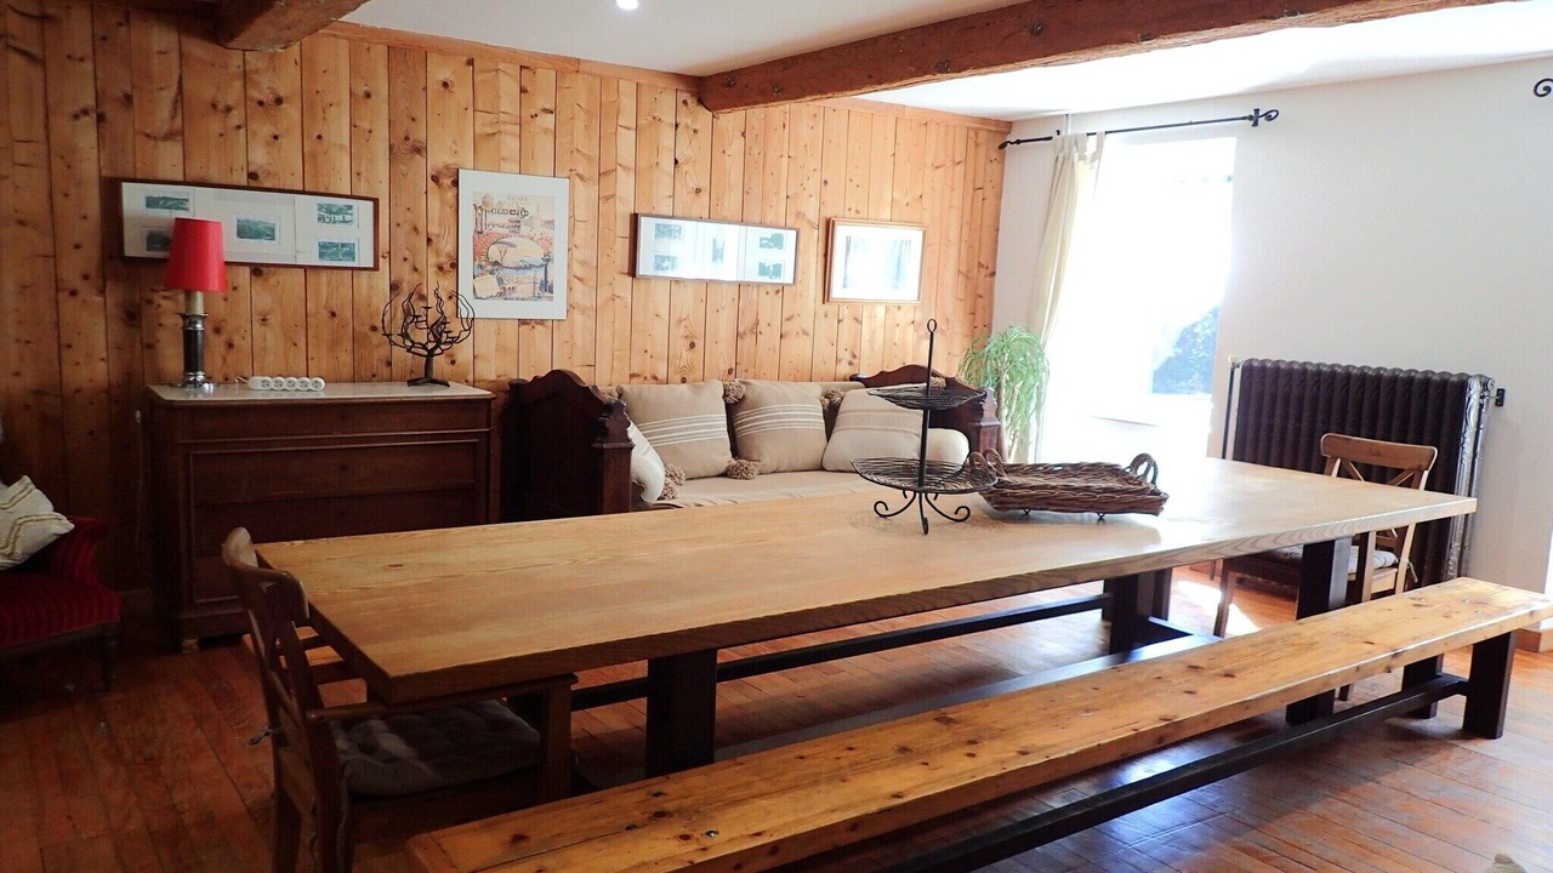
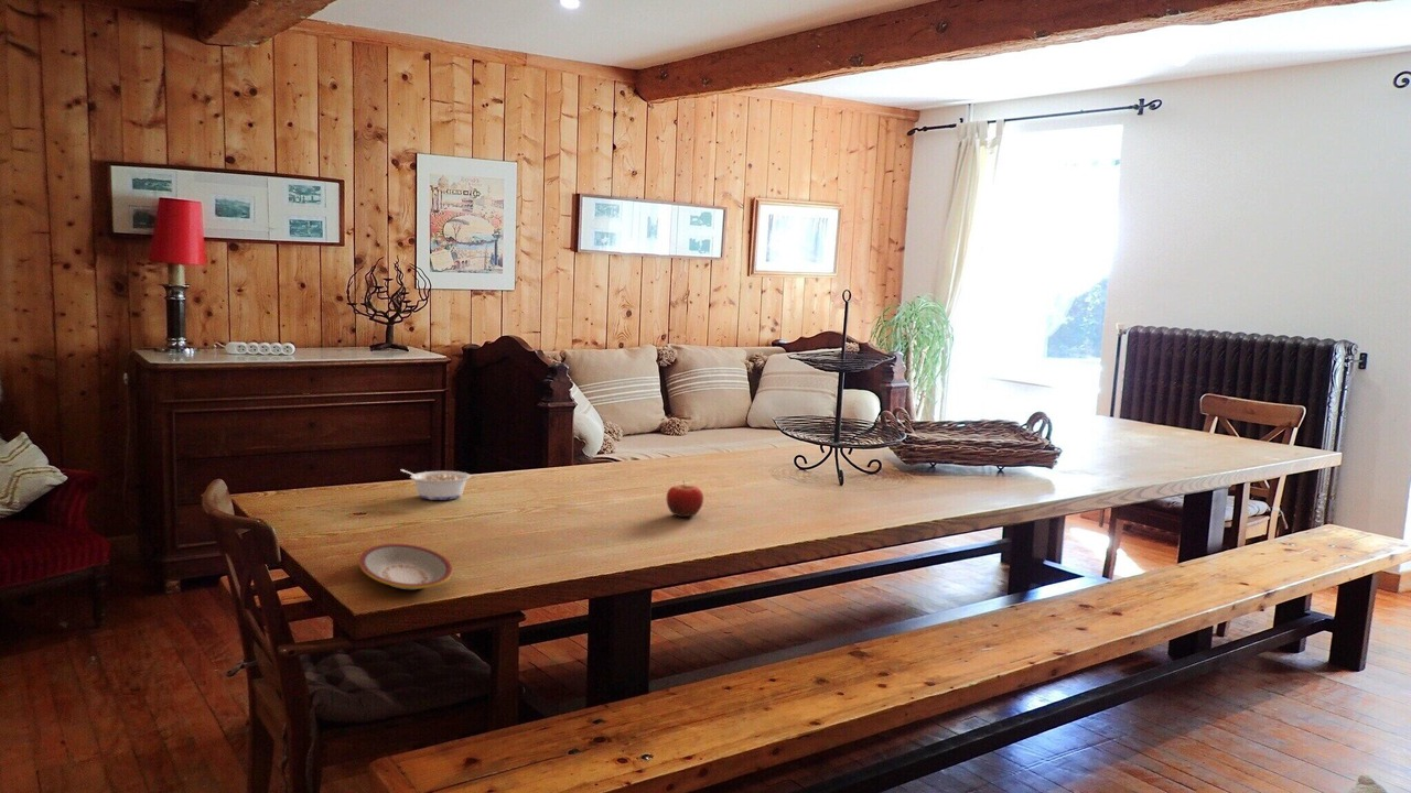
+ legume [400,468,472,501]
+ fruit [666,481,704,518]
+ plate [358,543,453,590]
